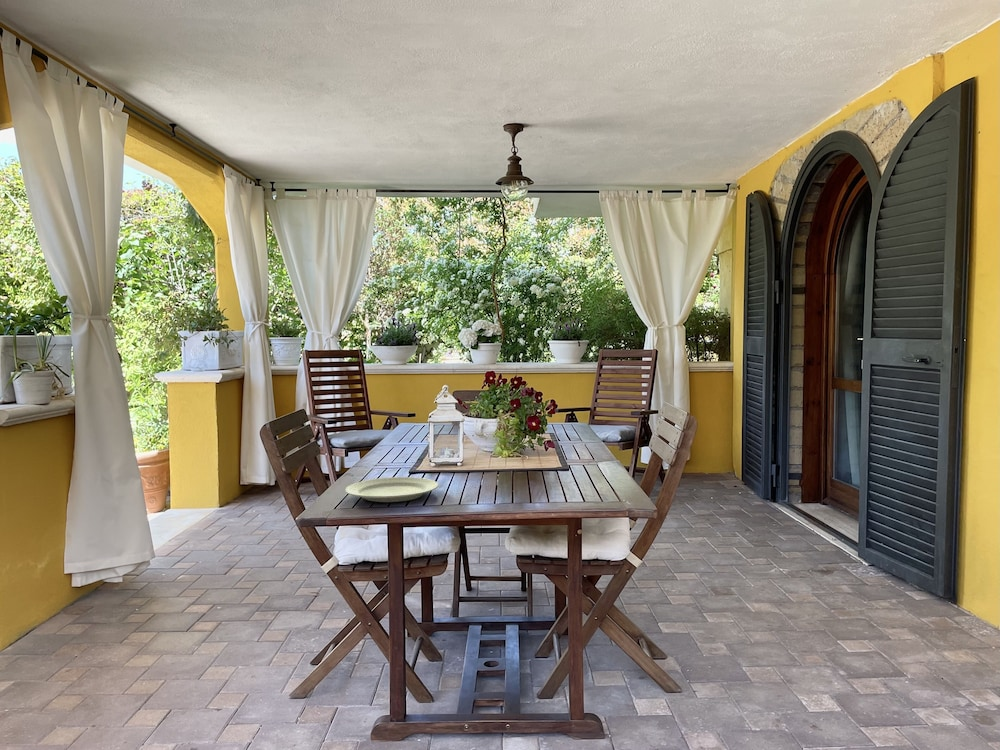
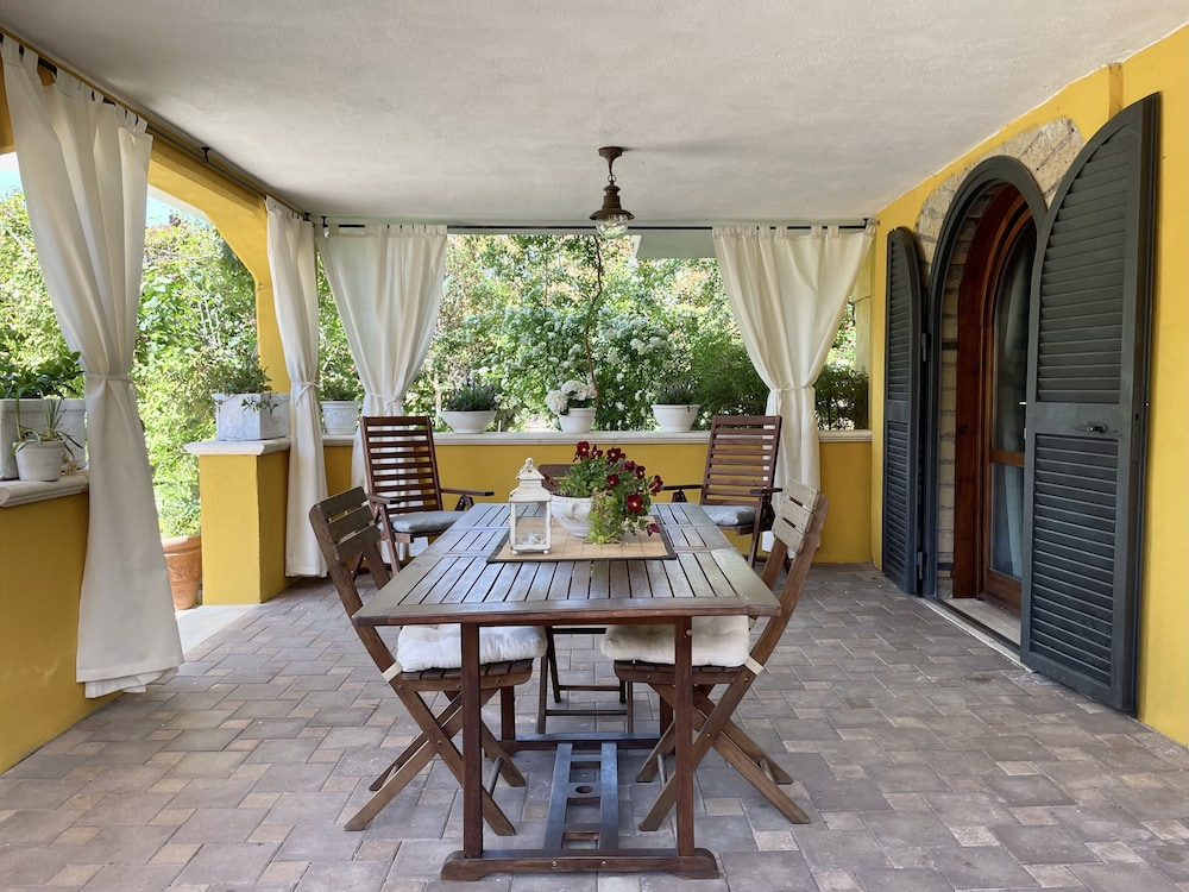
- chinaware [344,476,440,503]
